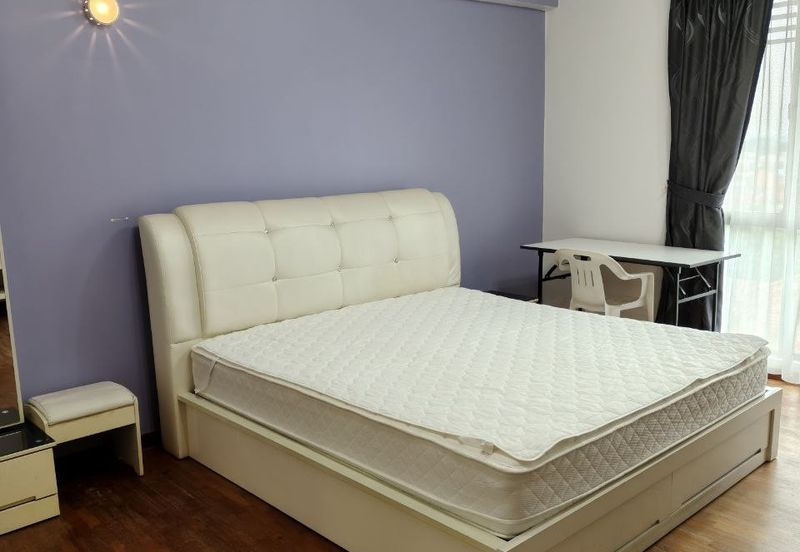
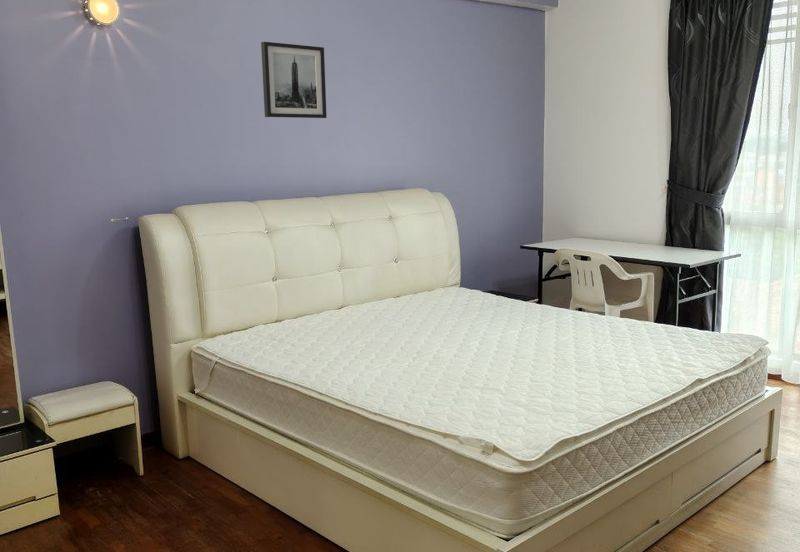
+ wall art [260,41,328,119]
